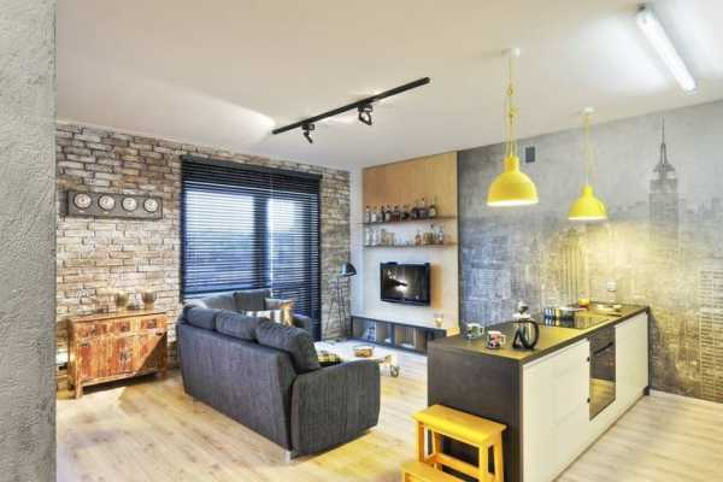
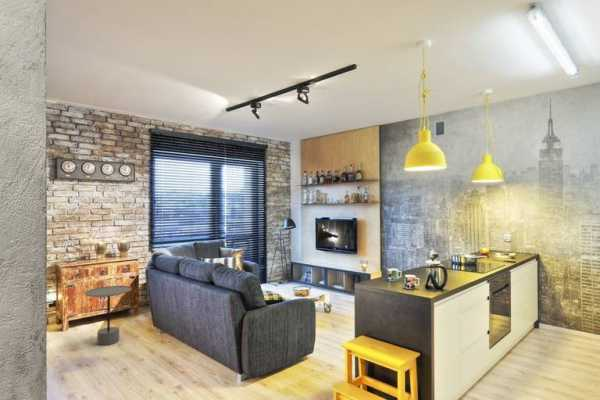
+ side table [83,285,133,346]
